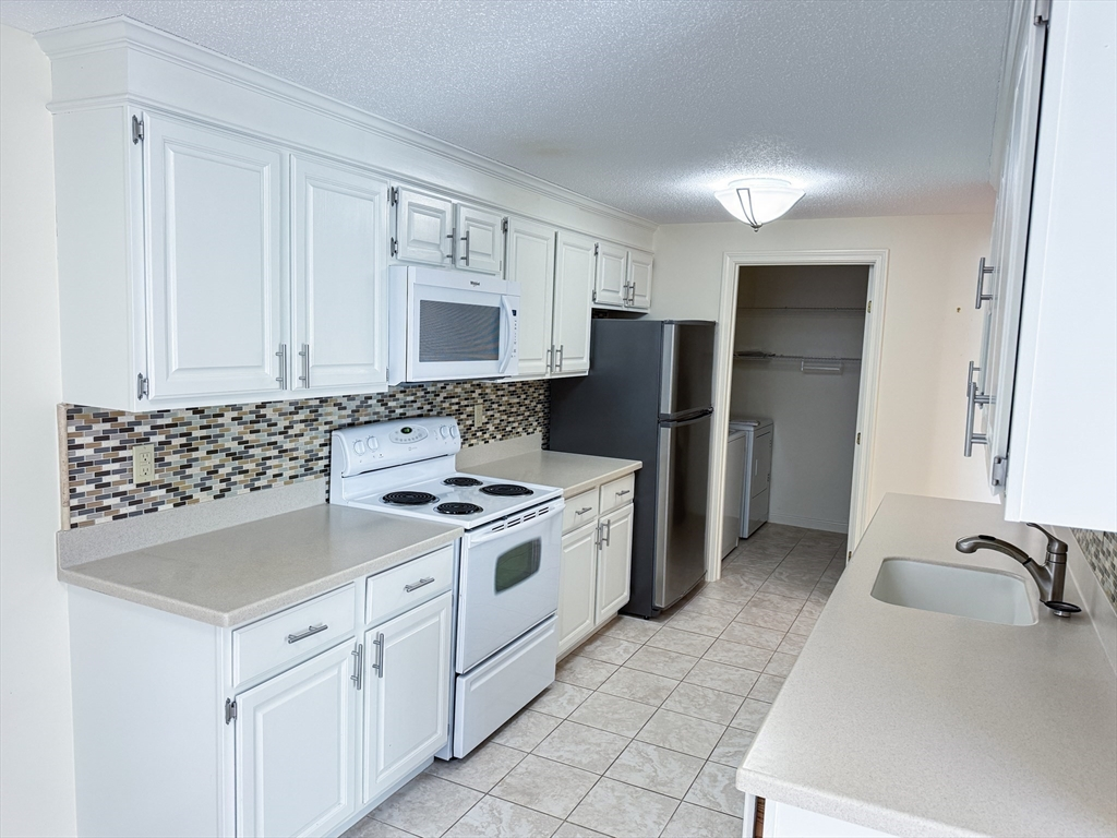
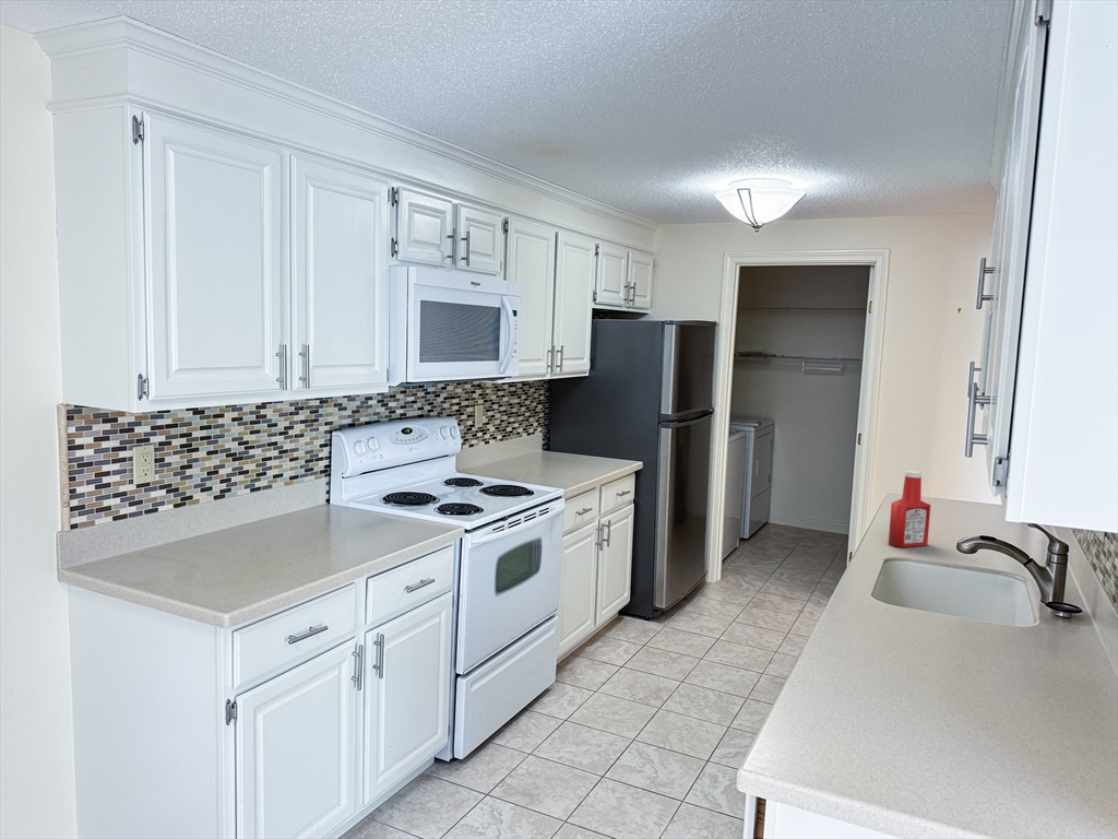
+ soap bottle [888,470,931,548]
